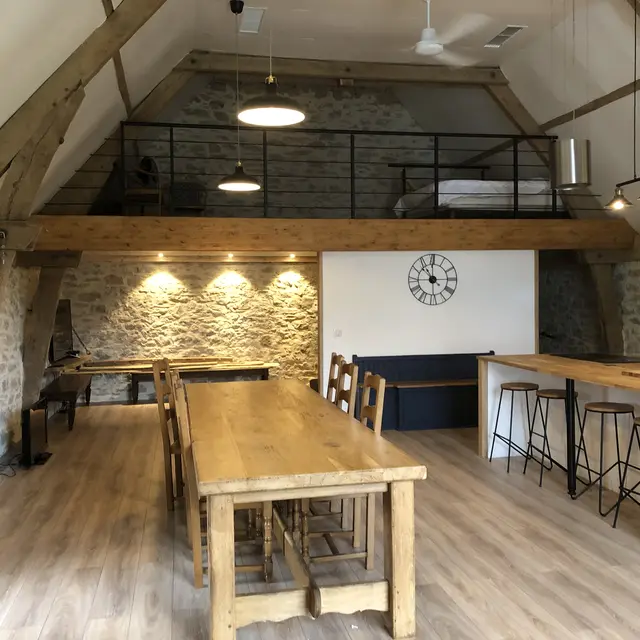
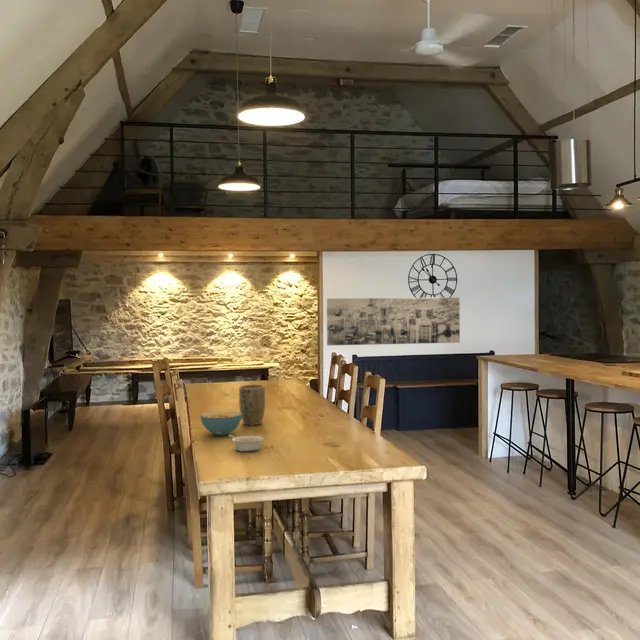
+ cereal bowl [199,410,242,437]
+ wall art [326,297,461,346]
+ legume [228,434,265,453]
+ plant pot [238,384,266,427]
